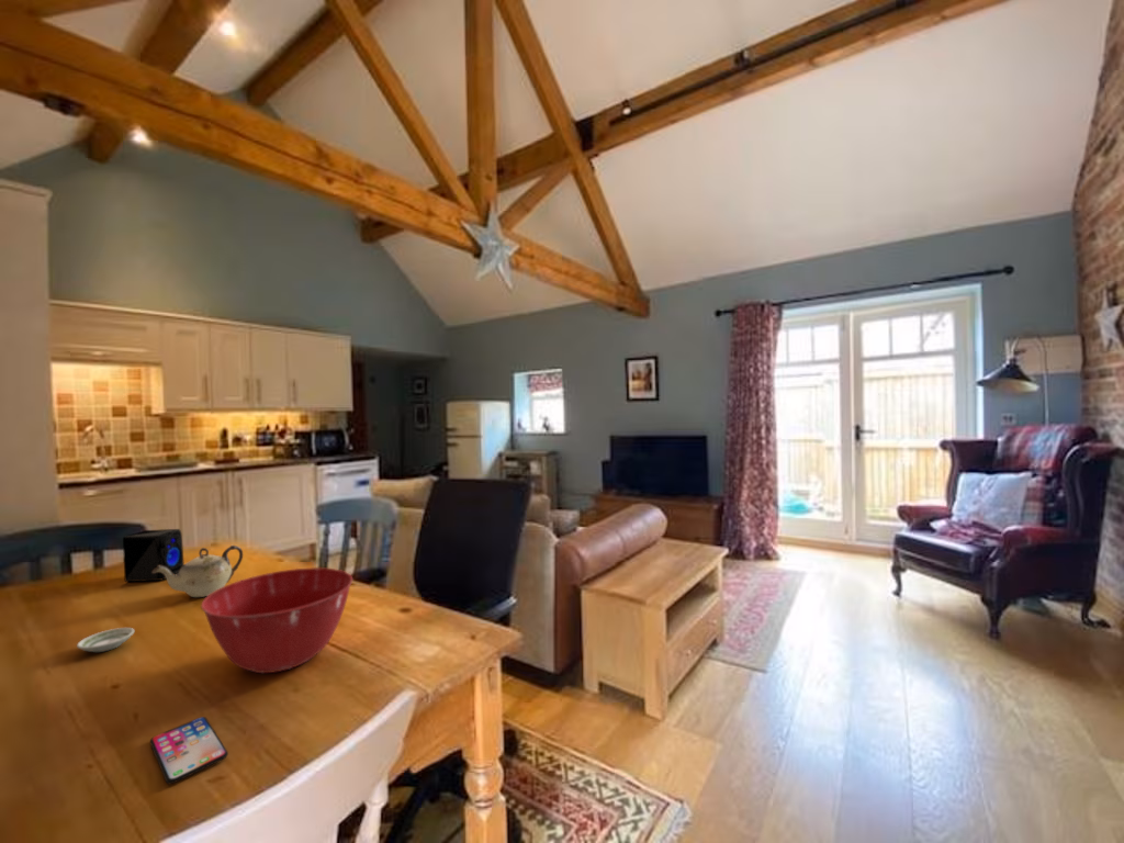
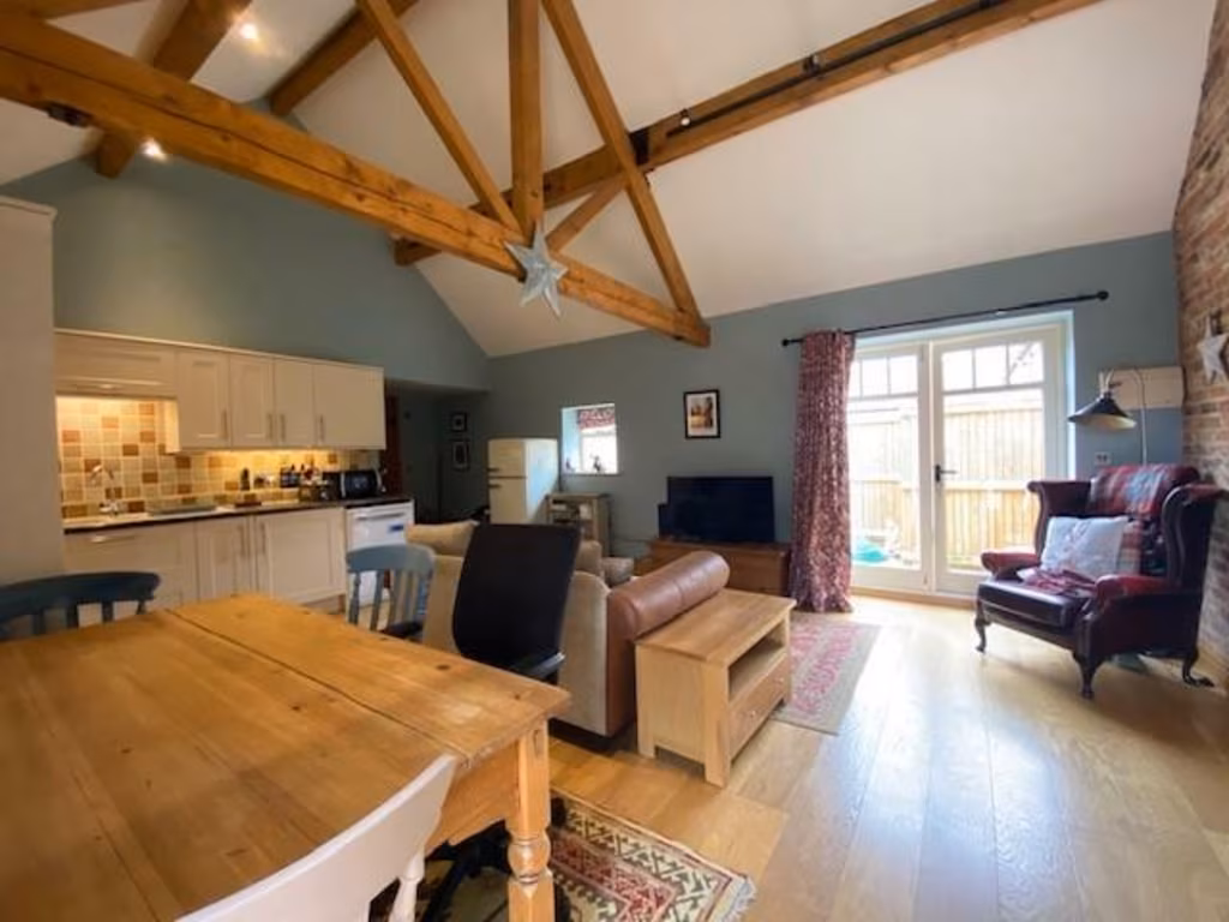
- speaker [122,528,186,583]
- smartphone [149,716,229,785]
- saucer [76,627,135,653]
- teapot [153,544,244,598]
- mixing bowl [200,566,353,674]
